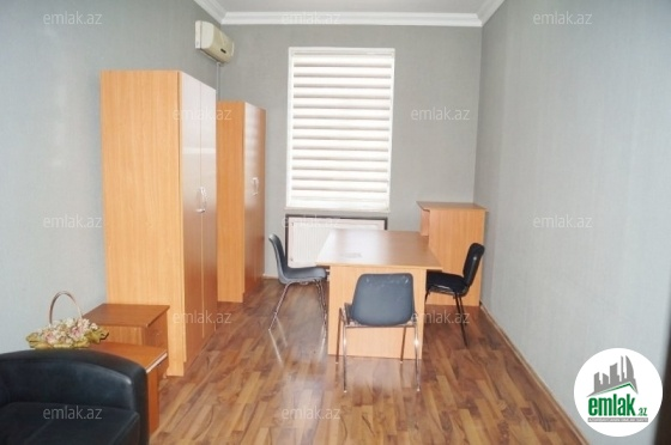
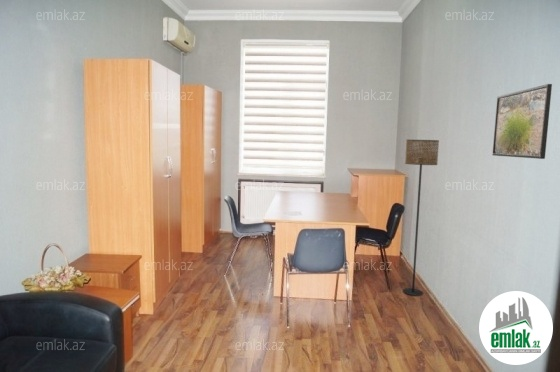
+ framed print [492,83,553,160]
+ floor lamp [402,139,440,297]
